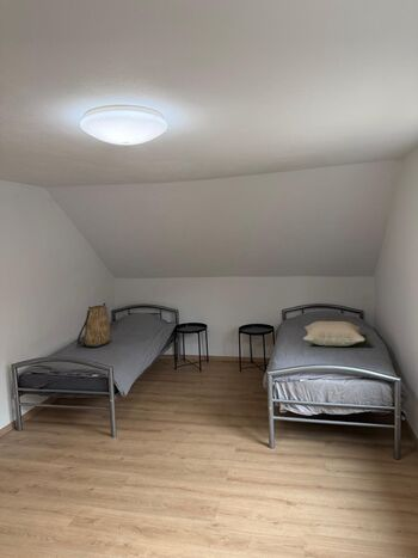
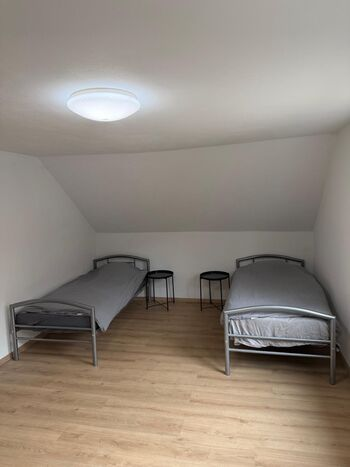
- pillow [302,320,367,347]
- tote bag [76,302,112,348]
